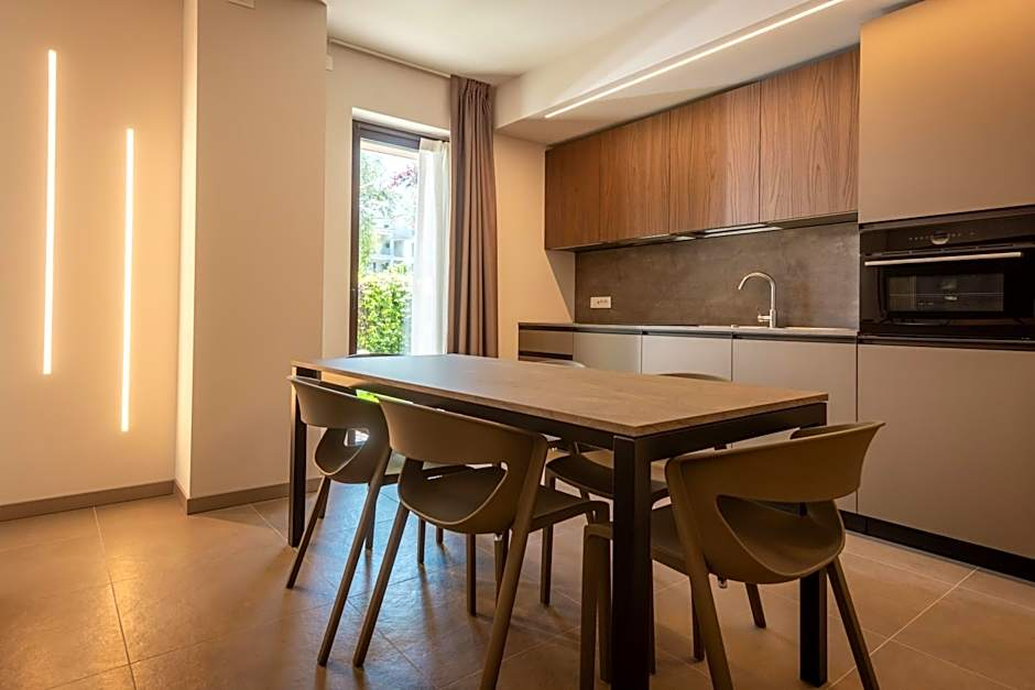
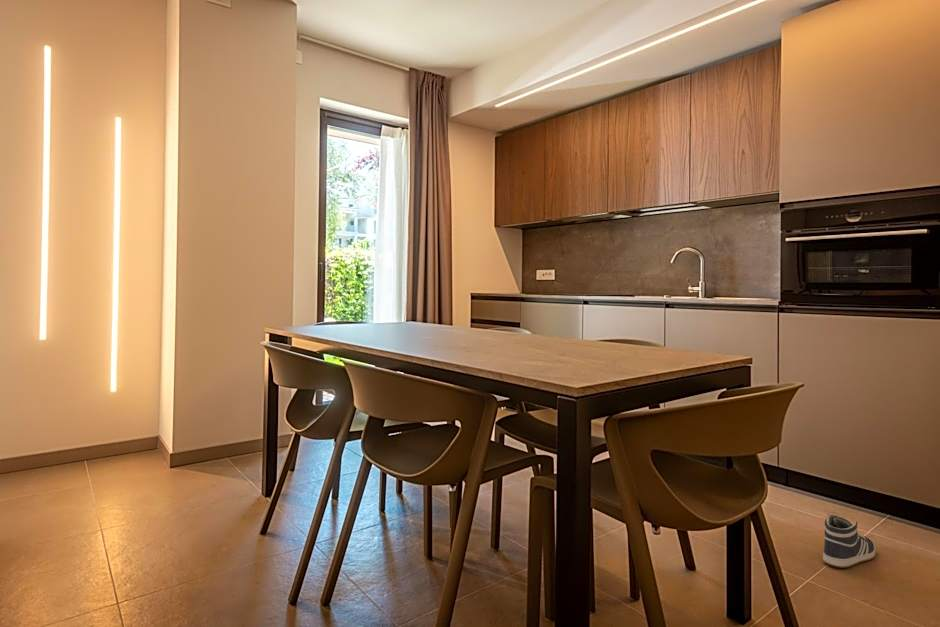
+ sneaker [822,513,876,569]
